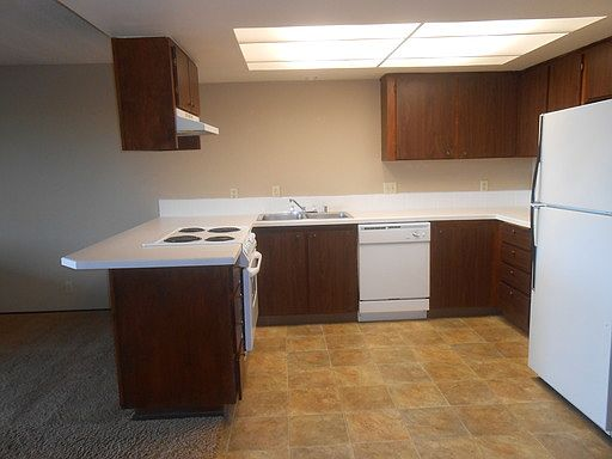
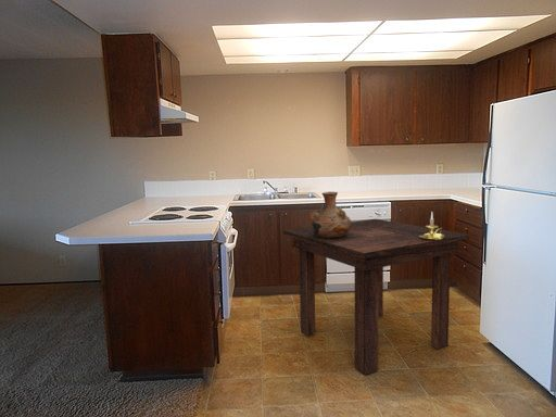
+ vase [308,191,352,238]
+ dining table [282,218,470,376]
+ candle holder [419,212,444,241]
